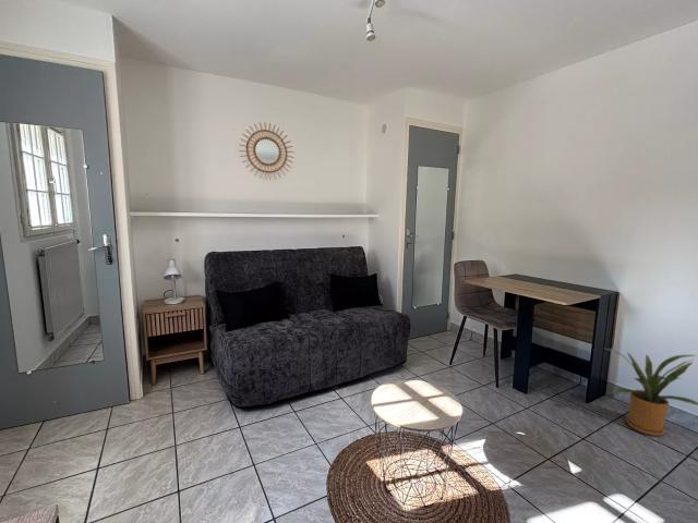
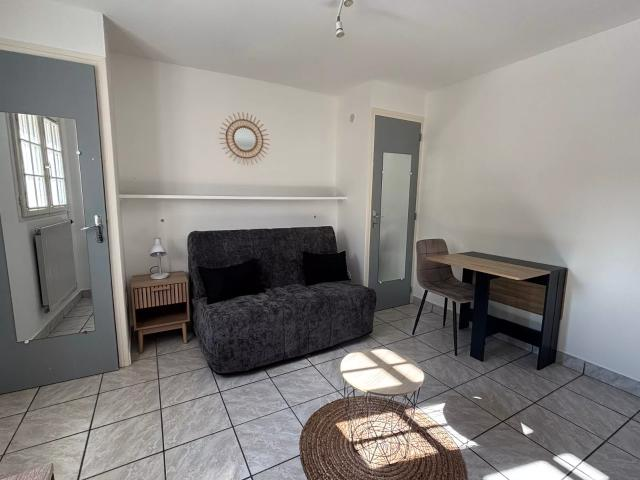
- house plant [602,346,698,437]
